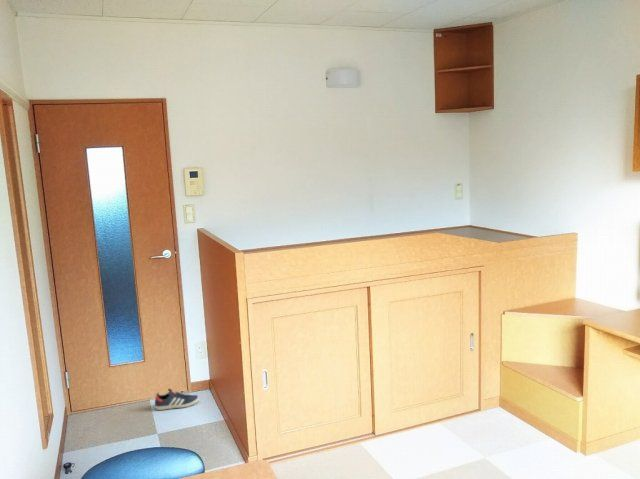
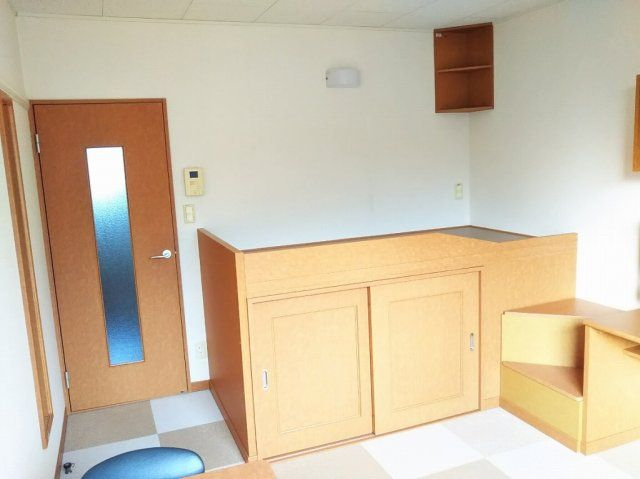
- sneaker [154,388,200,411]
